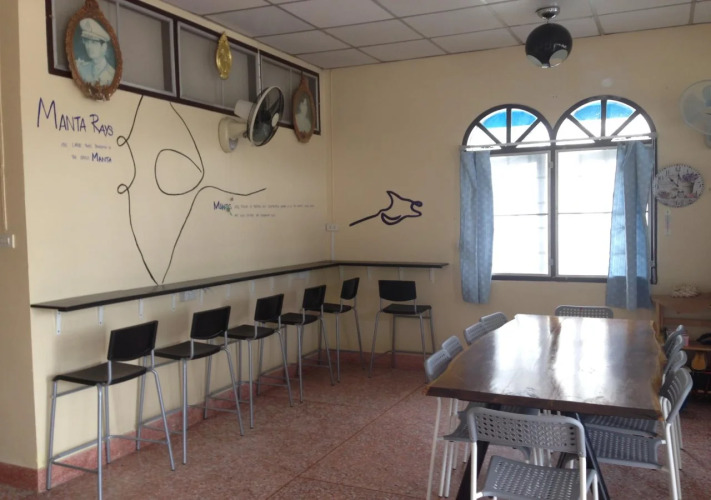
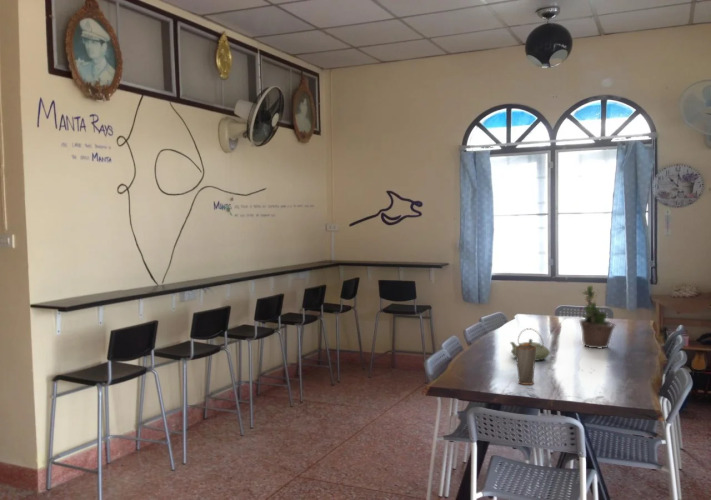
+ mug [515,343,536,386]
+ teapot [509,327,551,362]
+ potted plant [578,284,617,350]
